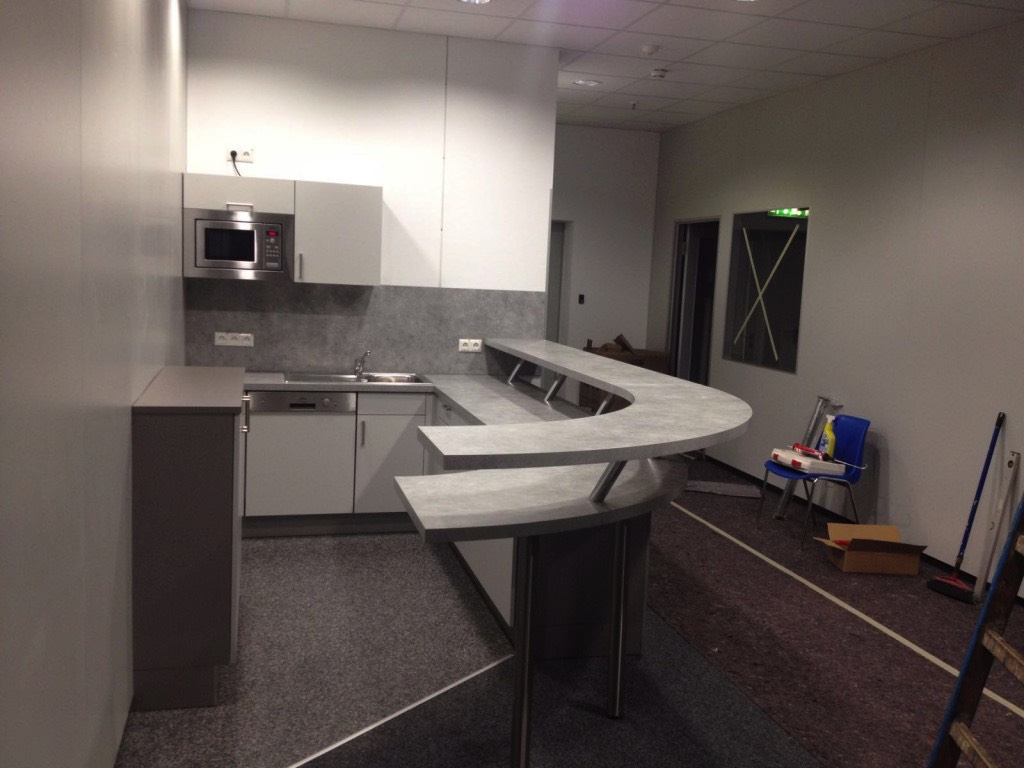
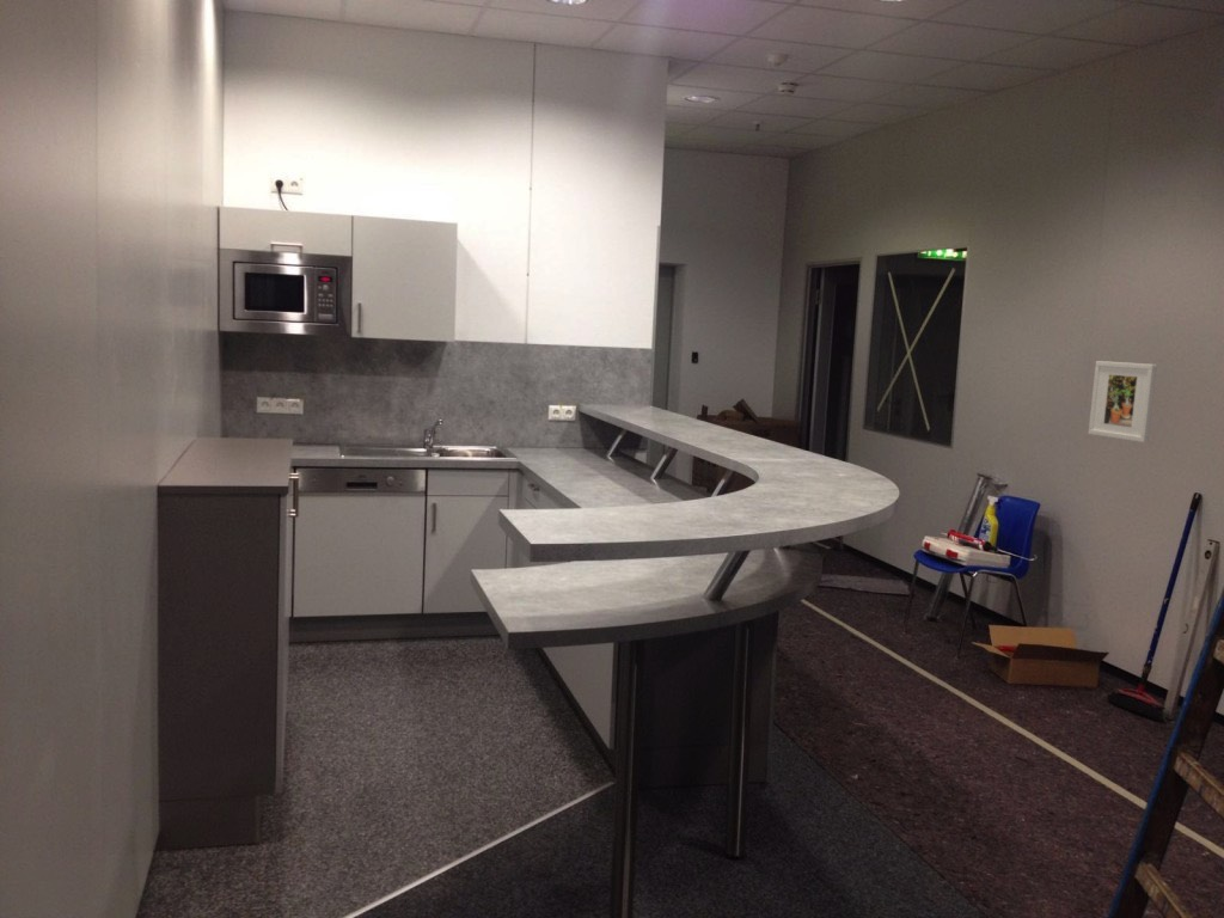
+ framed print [1088,360,1158,443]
